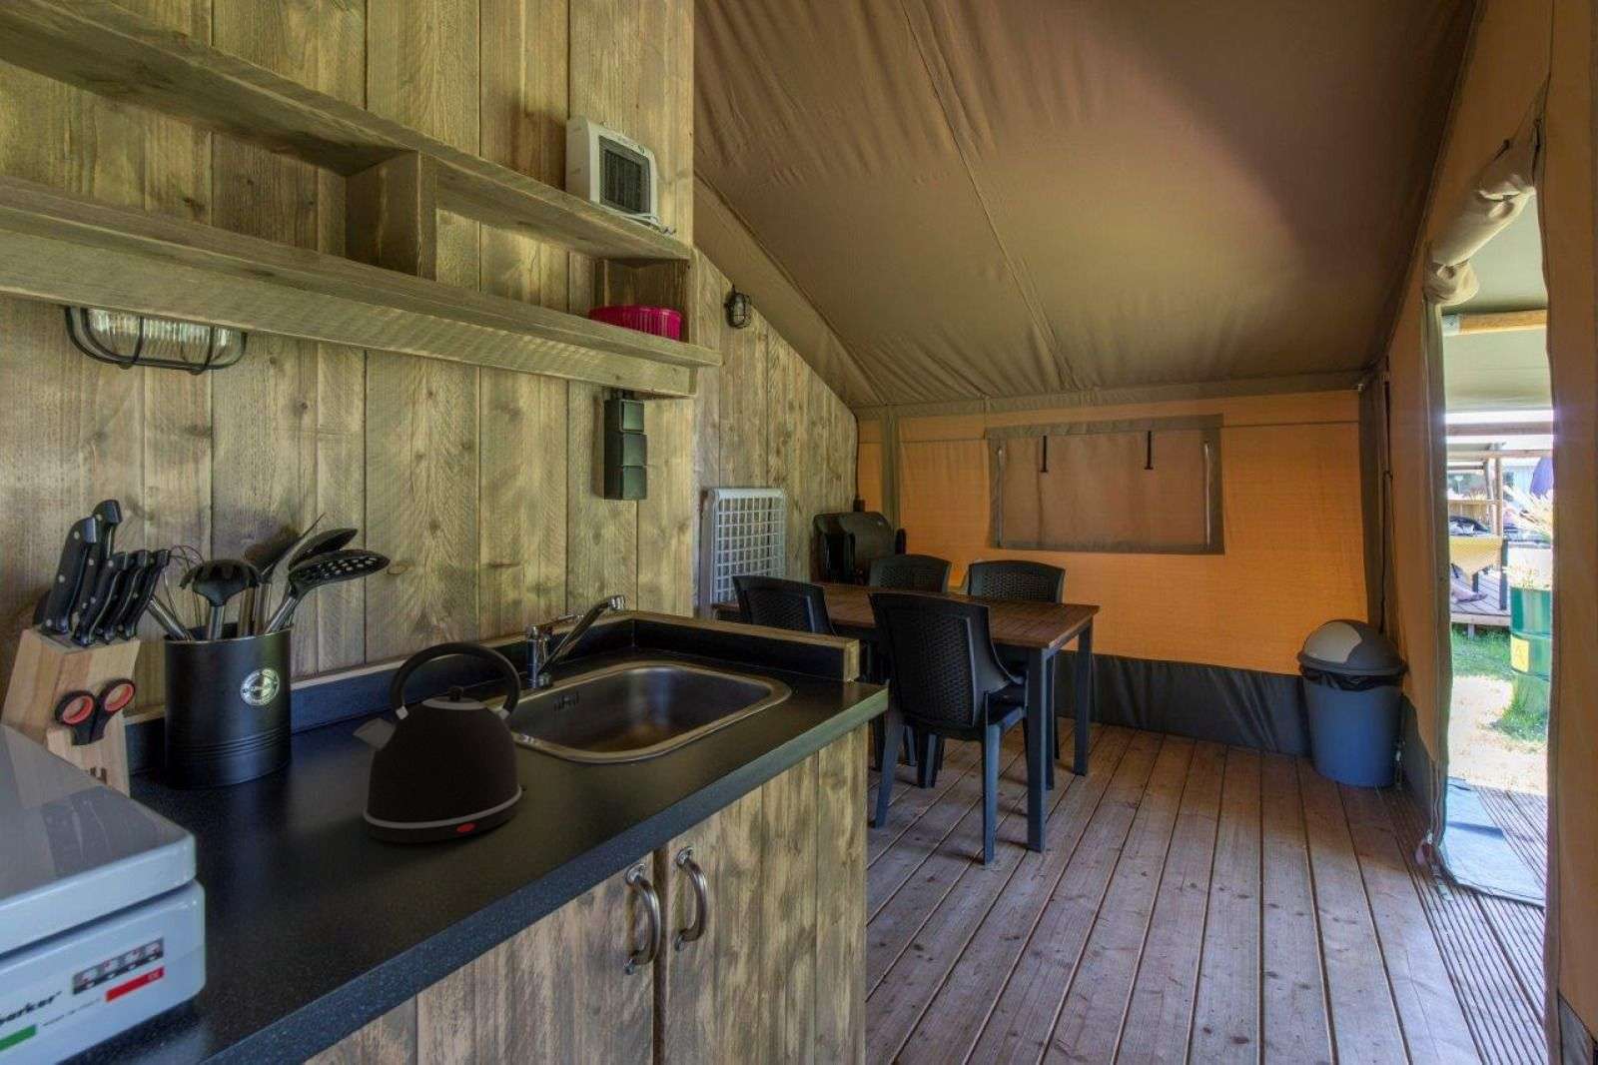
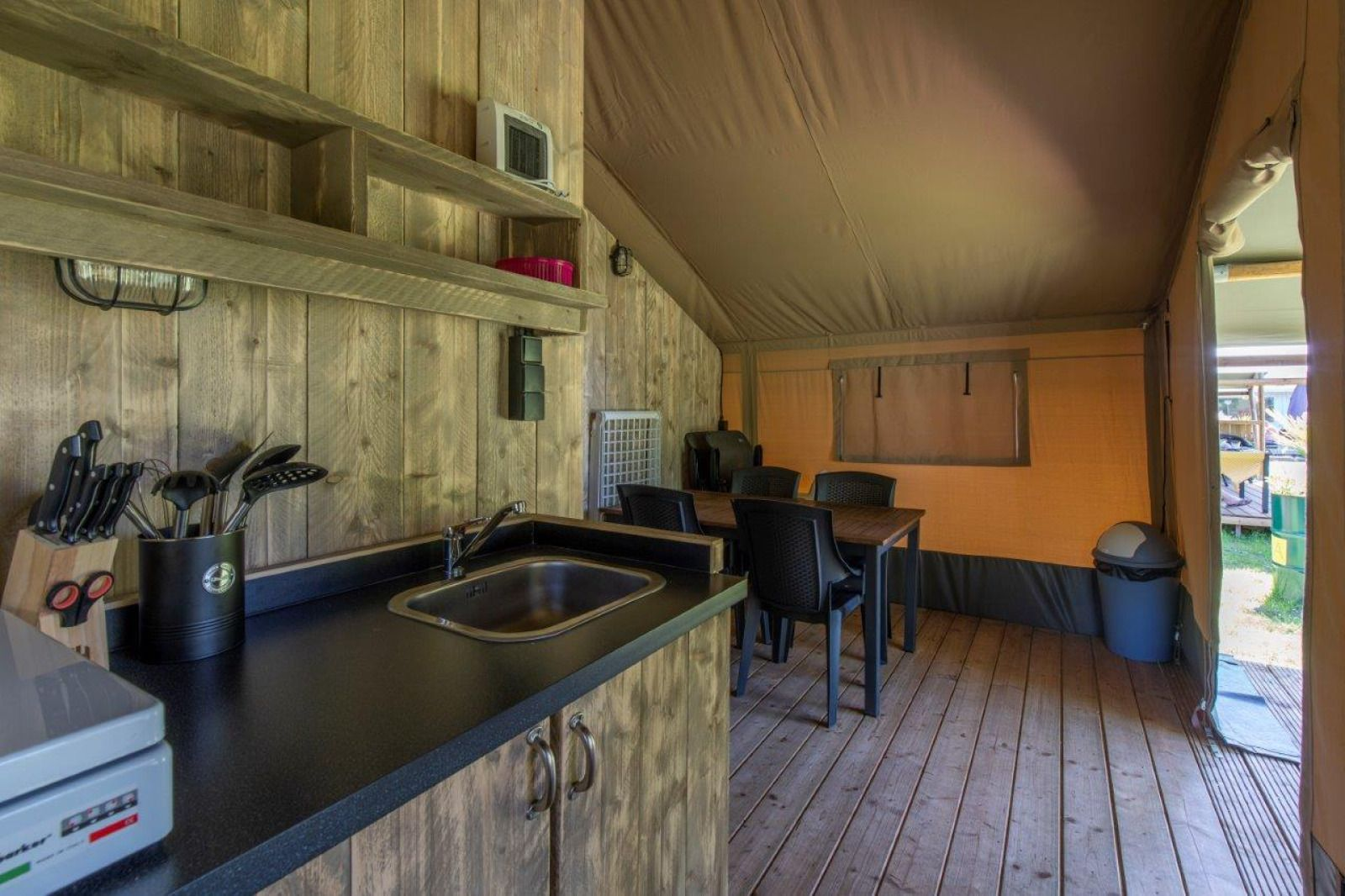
- kettle [353,642,530,843]
